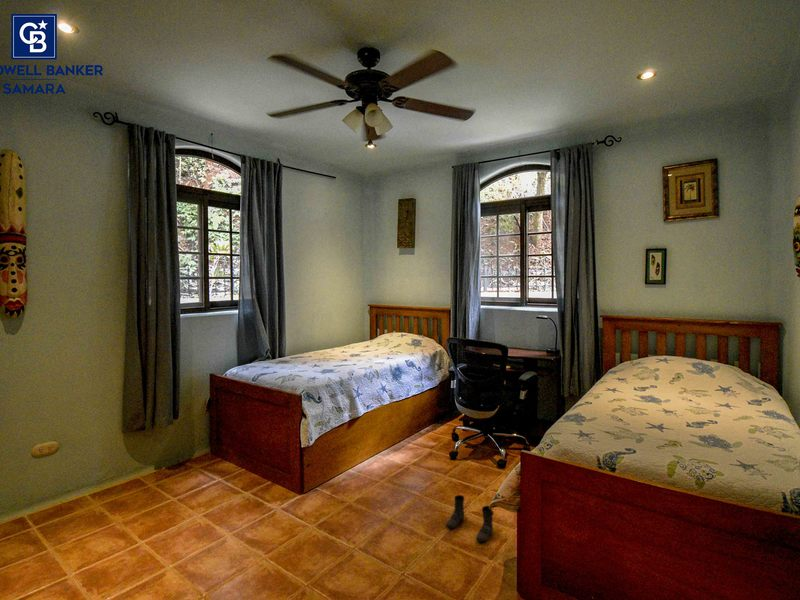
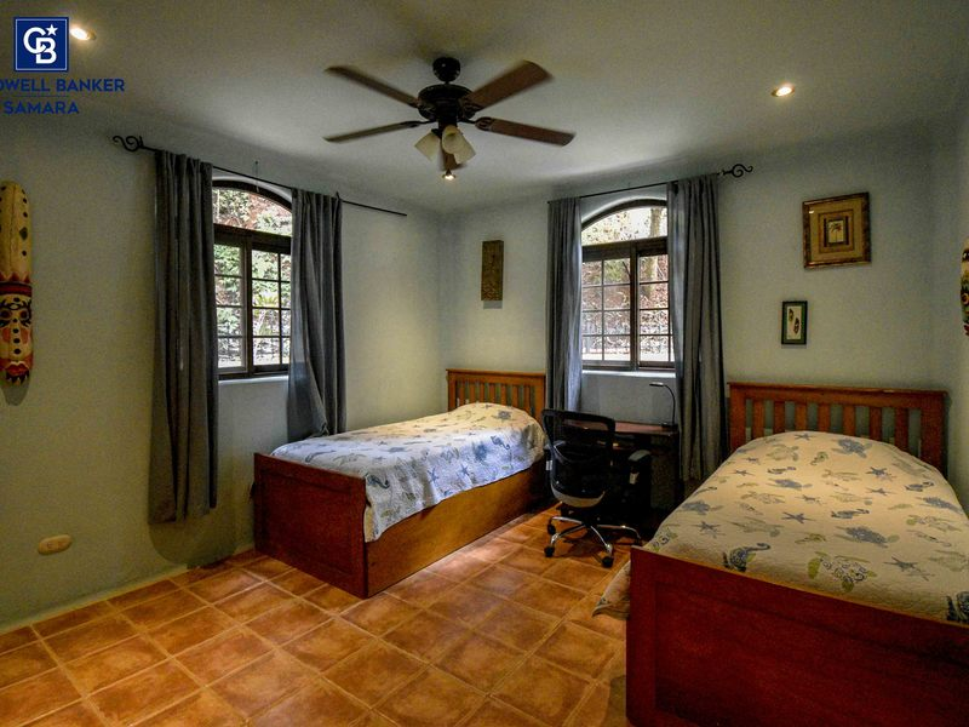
- boots [445,494,495,543]
